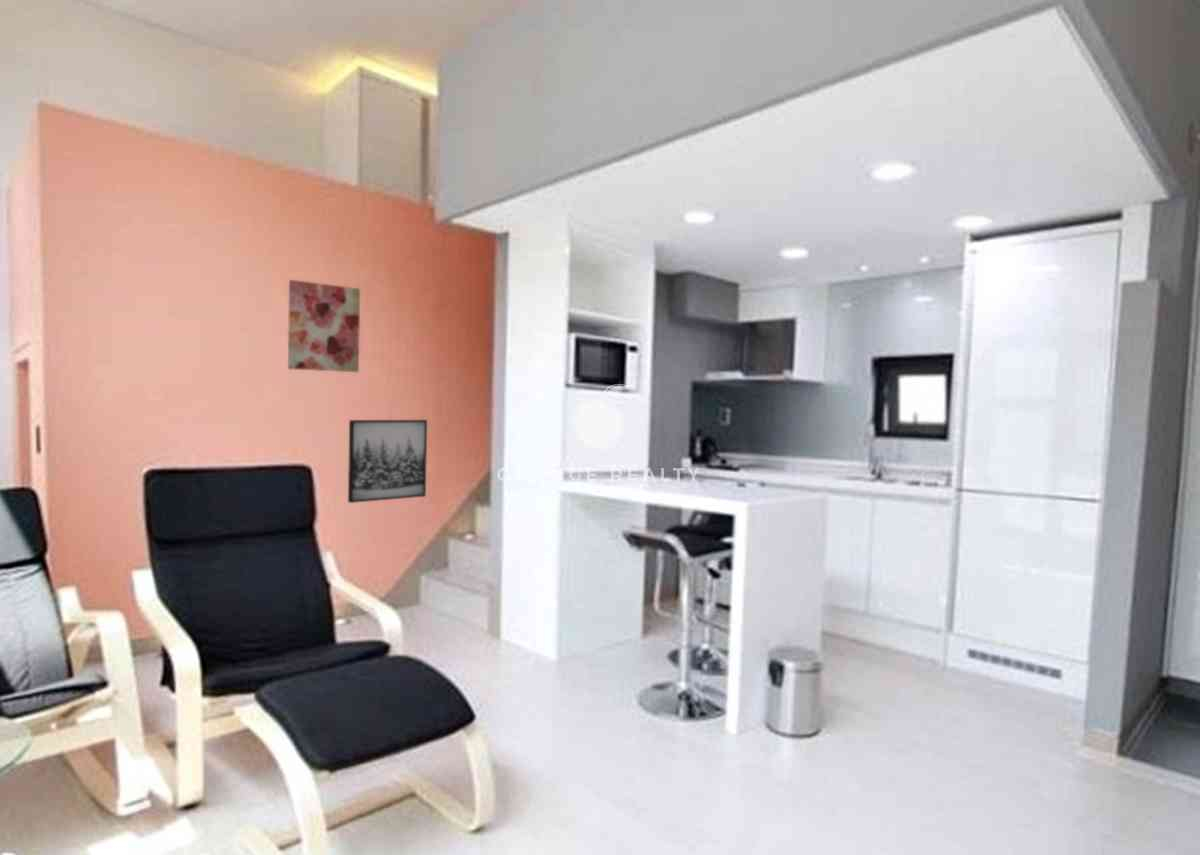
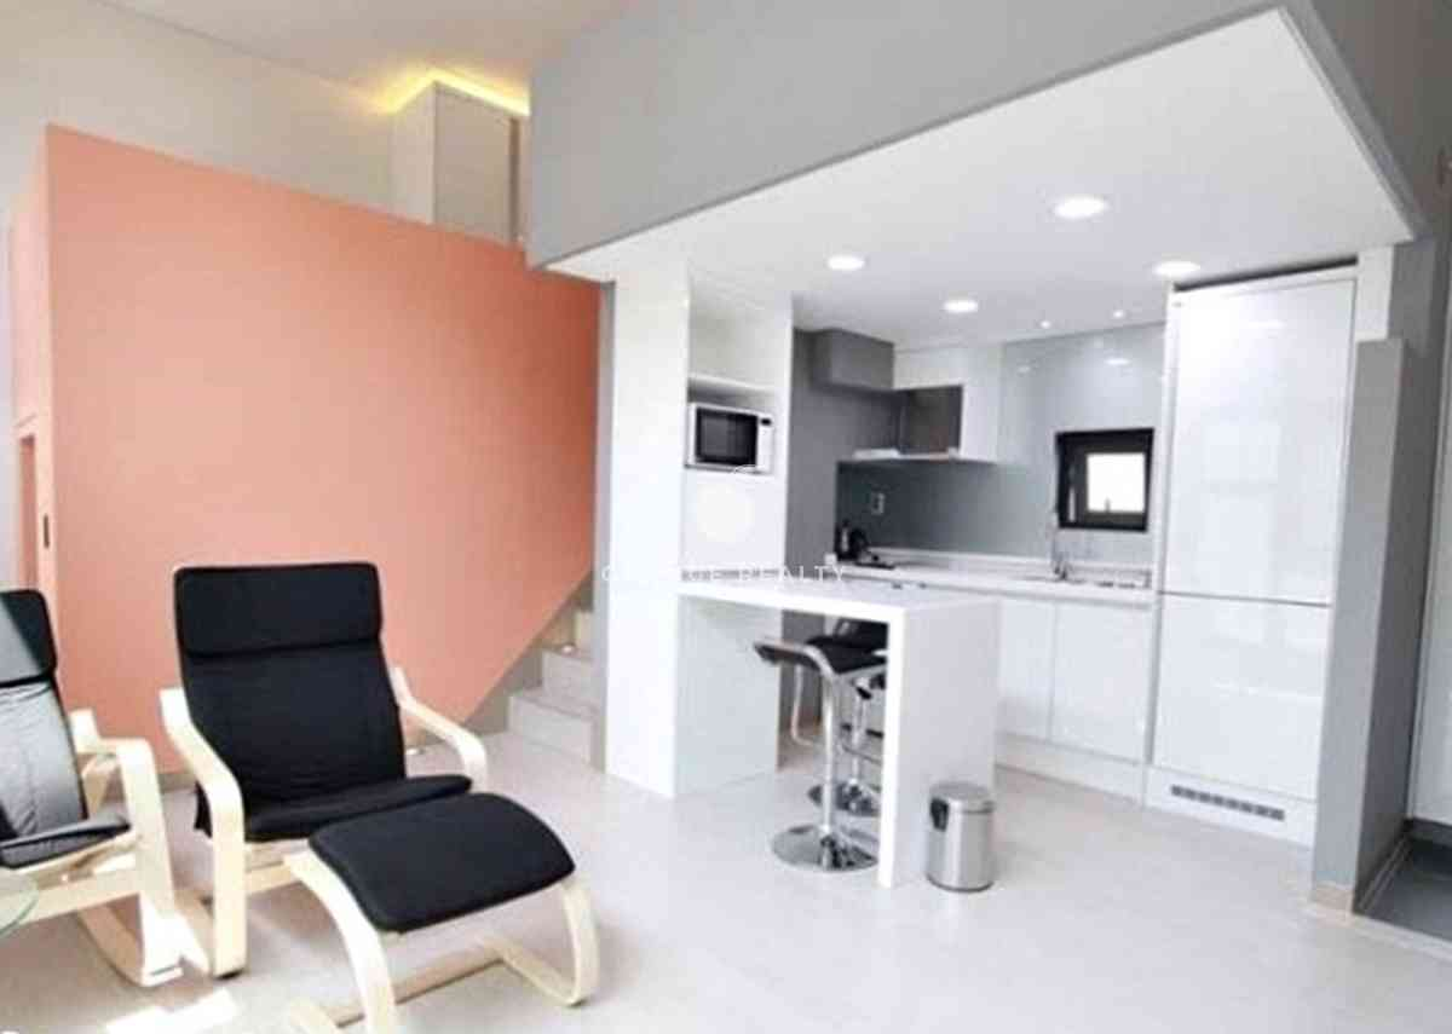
- wall art [347,419,428,504]
- wall art [287,279,361,373]
